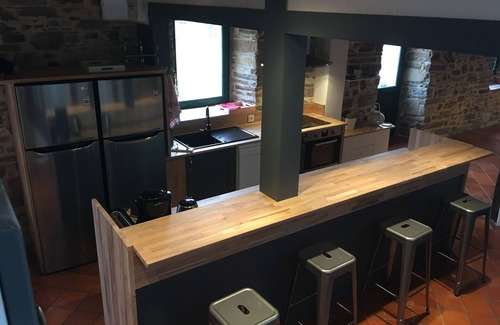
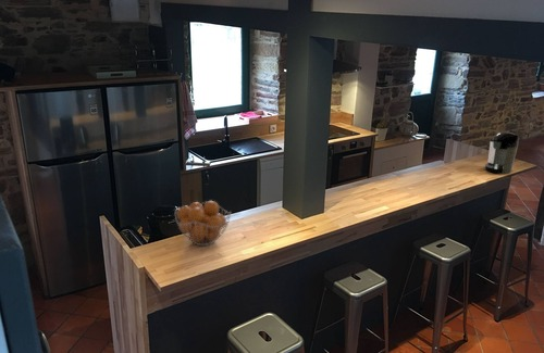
+ fruit basket [174,200,232,247]
+ coffee maker [484,130,520,175]
